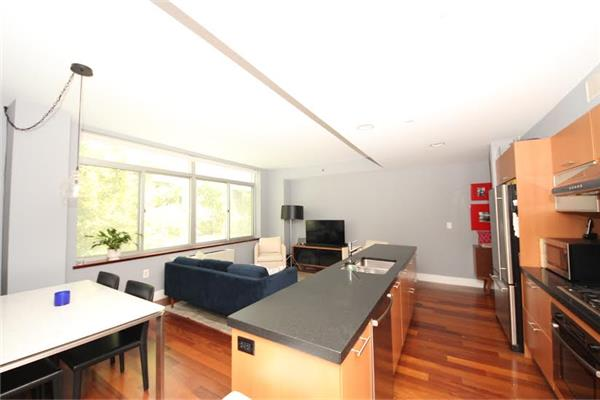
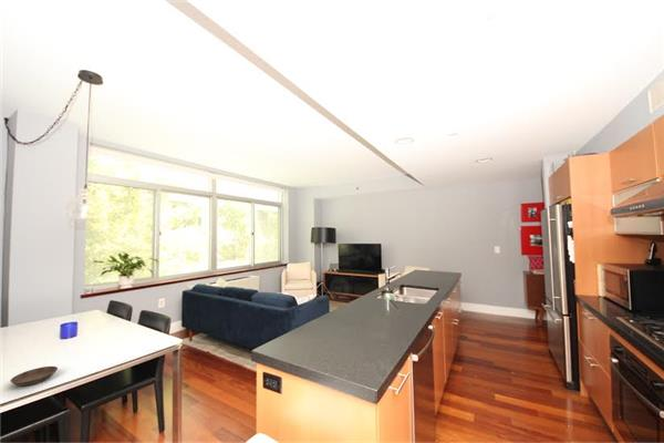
+ saucer [10,365,59,387]
